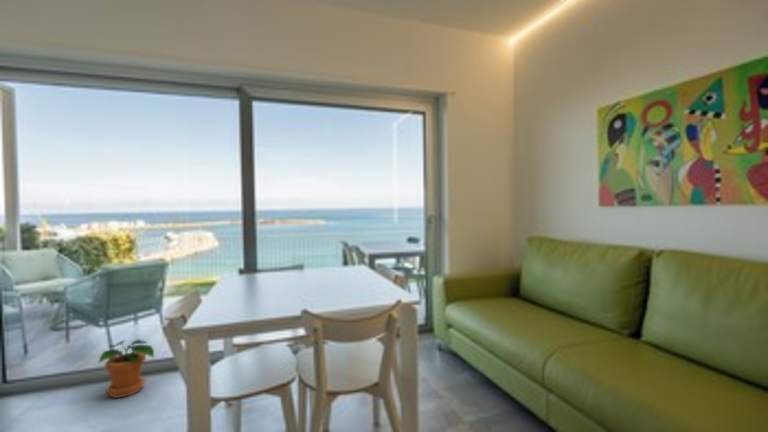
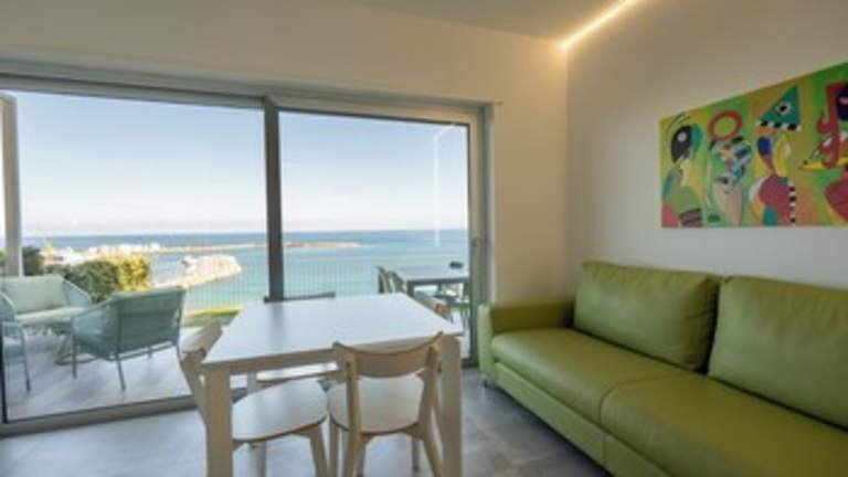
- potted plant [97,338,155,399]
